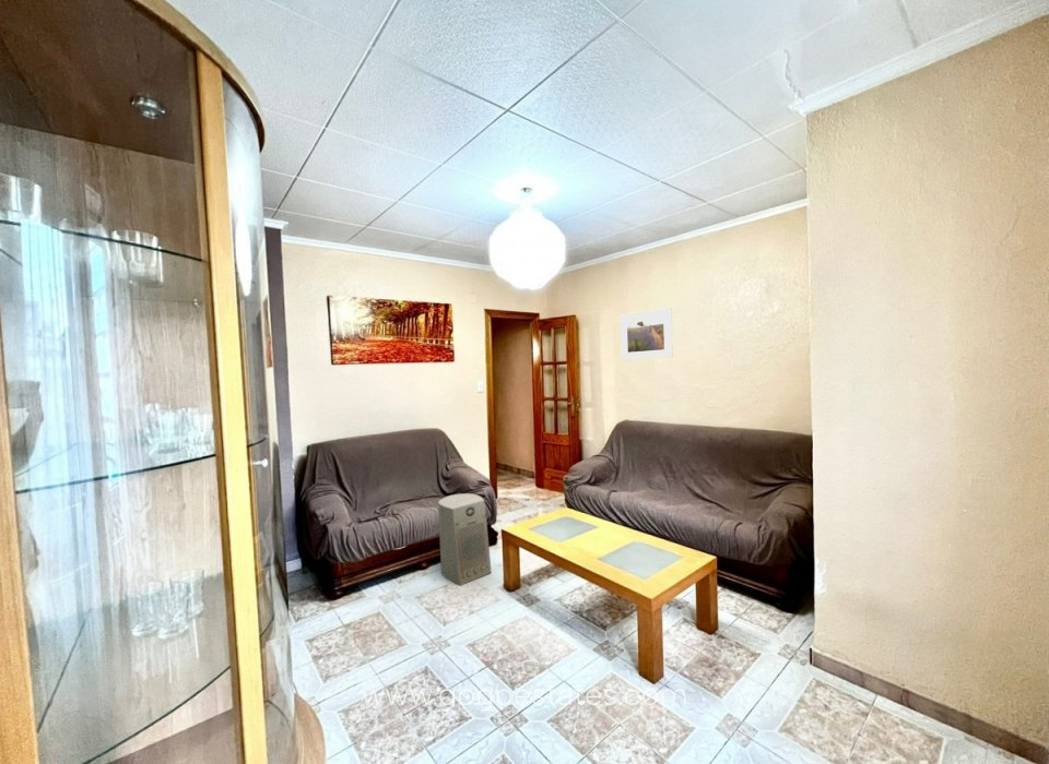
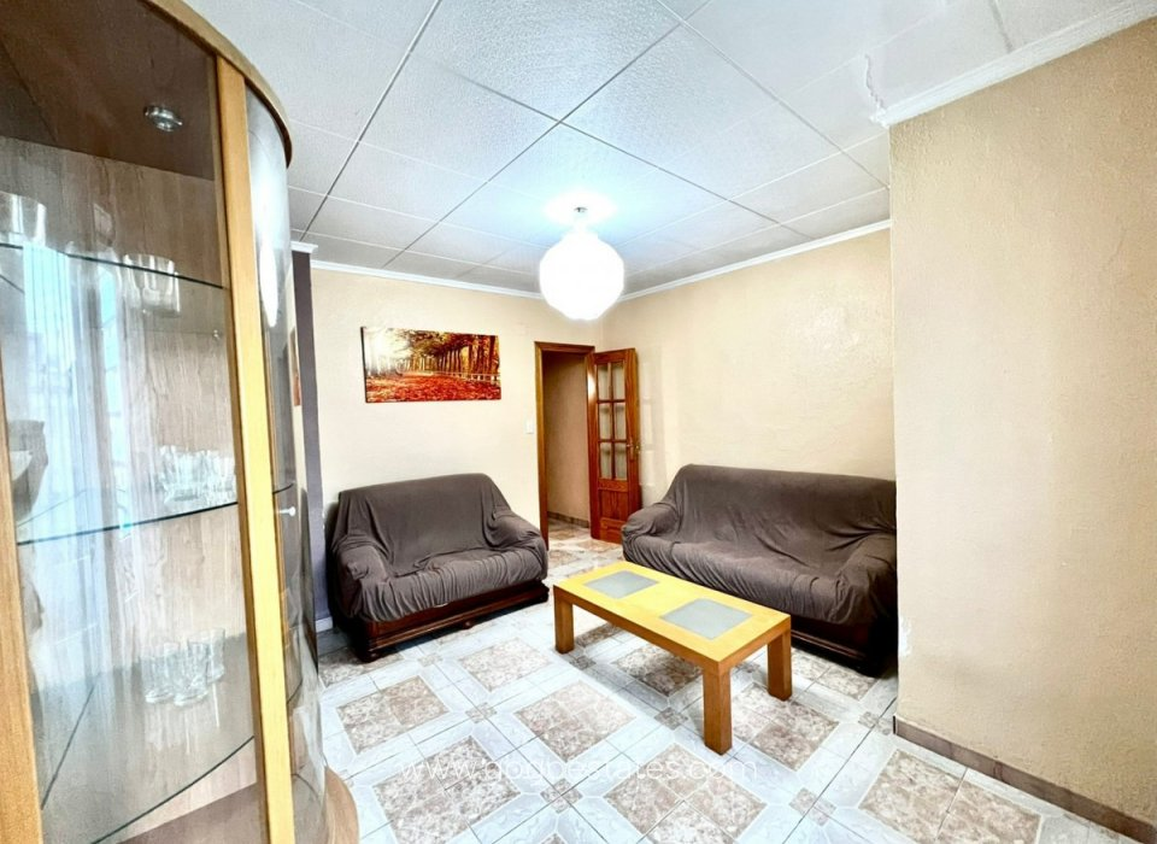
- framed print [620,307,674,361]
- fan [437,492,493,586]
